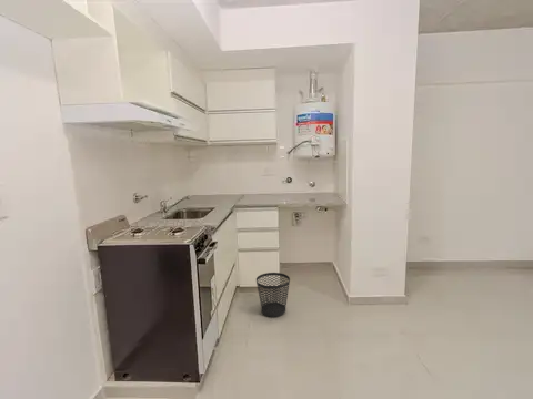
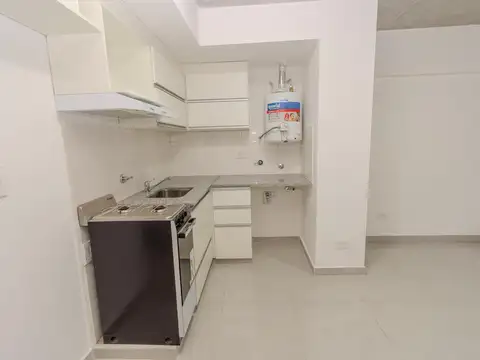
- wastebasket [255,272,291,318]
